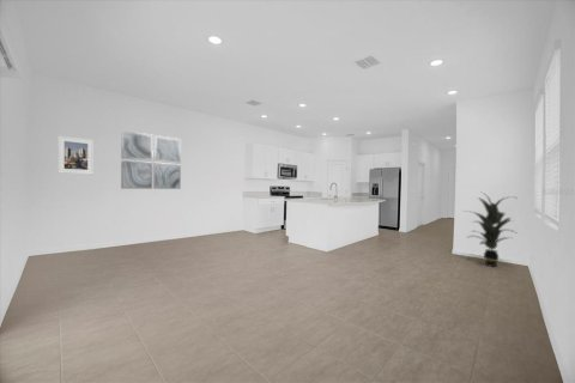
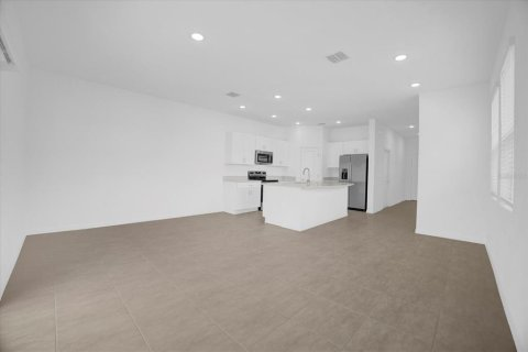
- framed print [58,135,95,175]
- wall art [120,129,182,190]
- indoor plant [462,192,516,268]
